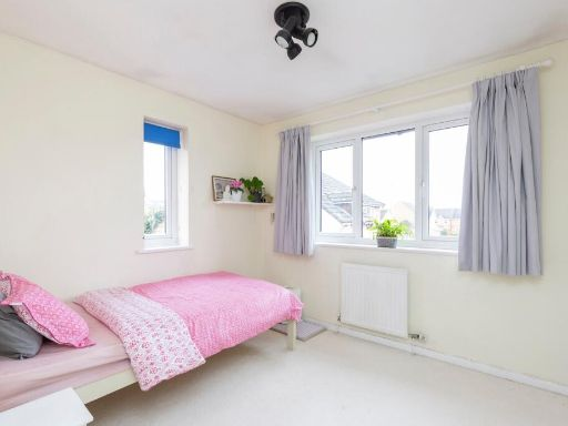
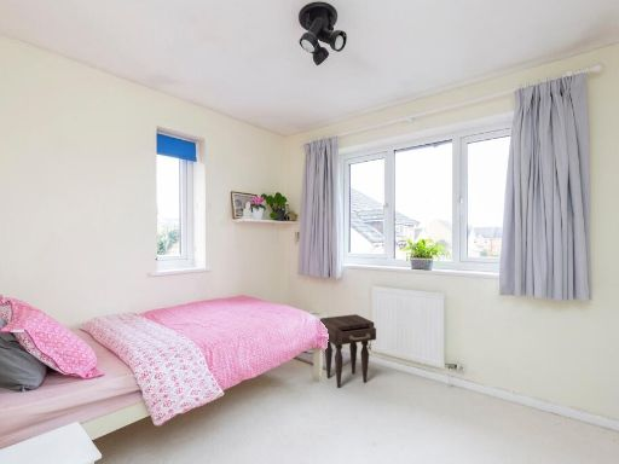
+ nightstand [319,313,377,389]
